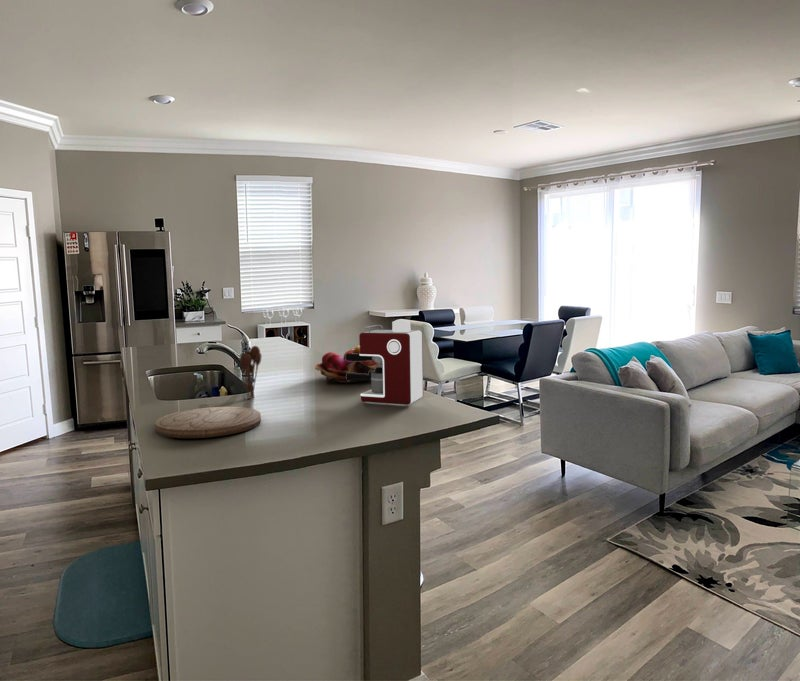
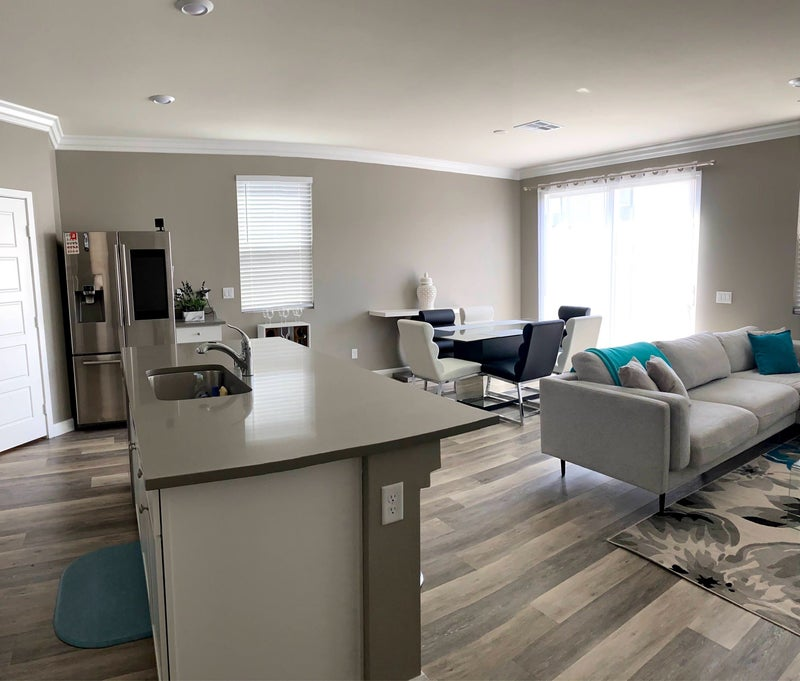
- fruit basket [314,344,383,384]
- utensil holder [239,345,263,400]
- cutting board [154,406,262,439]
- coffee maker [346,318,424,406]
